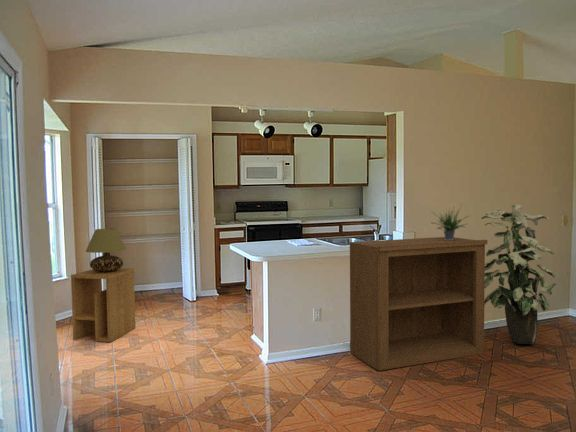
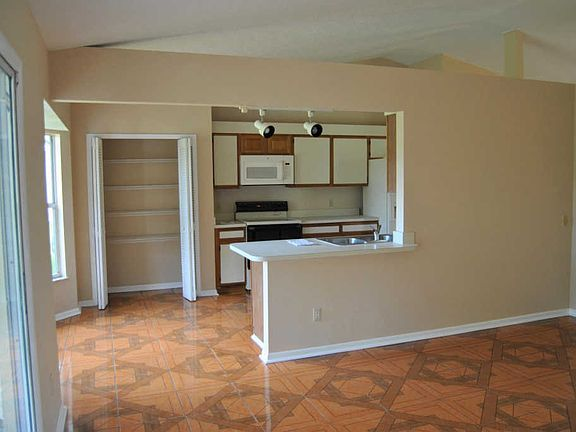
- indoor plant [480,204,557,345]
- potted plant [430,204,472,240]
- side table [70,267,136,343]
- table lamp [85,228,127,272]
- bookshelf [349,236,488,372]
